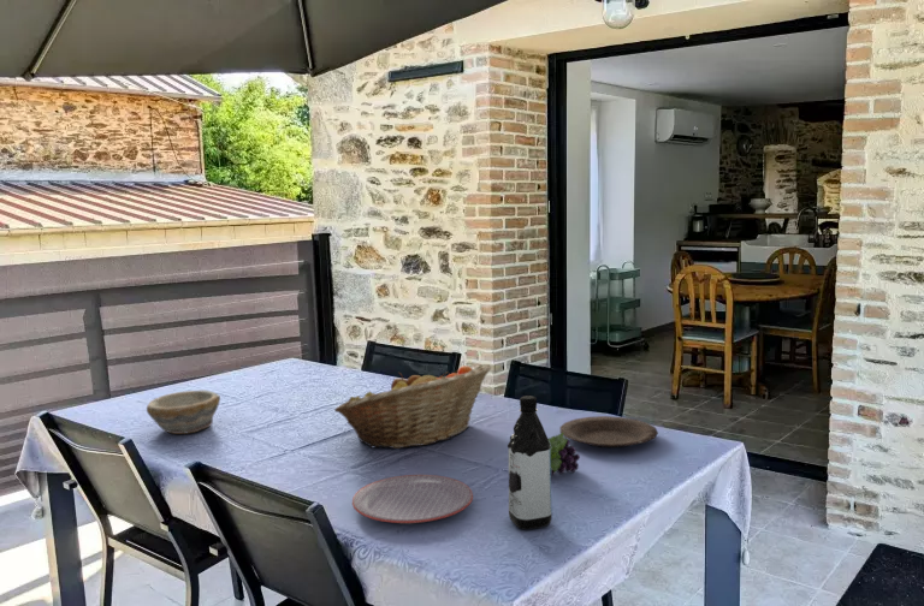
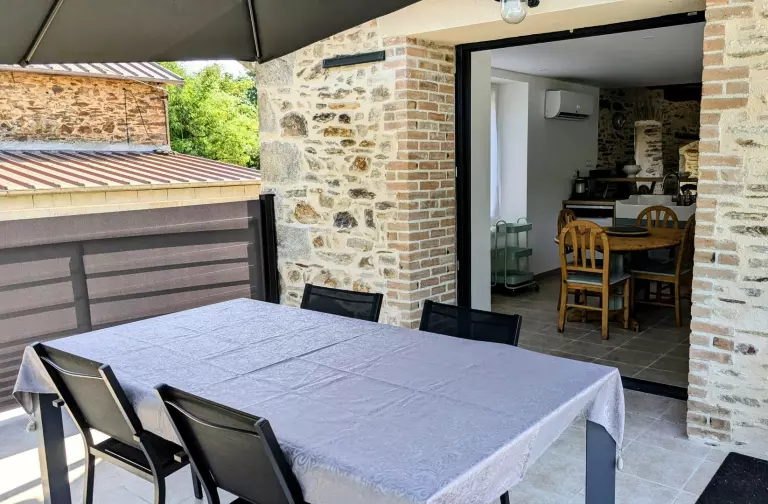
- fruit [547,433,581,477]
- plate [351,474,474,524]
- plate [558,415,659,448]
- bowl [146,390,221,435]
- fruit basket [333,363,492,450]
- water bottle [507,394,553,530]
